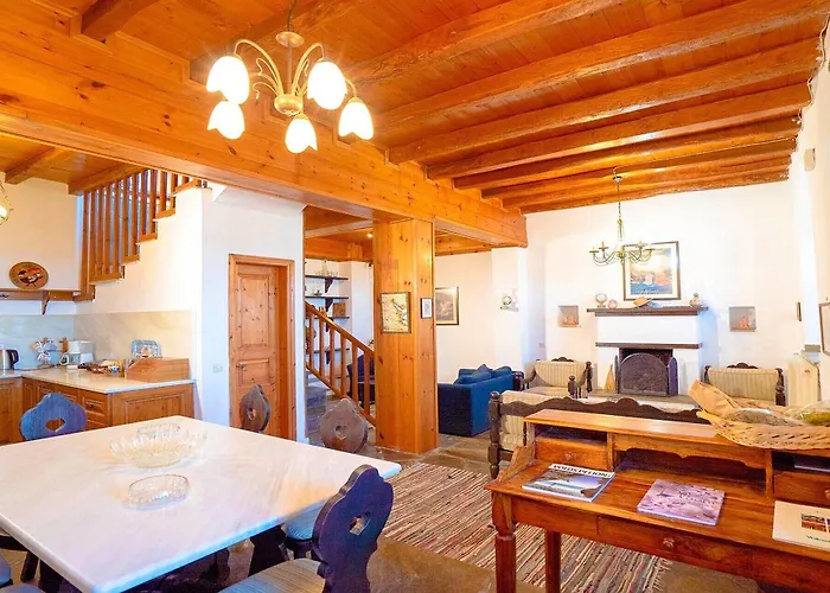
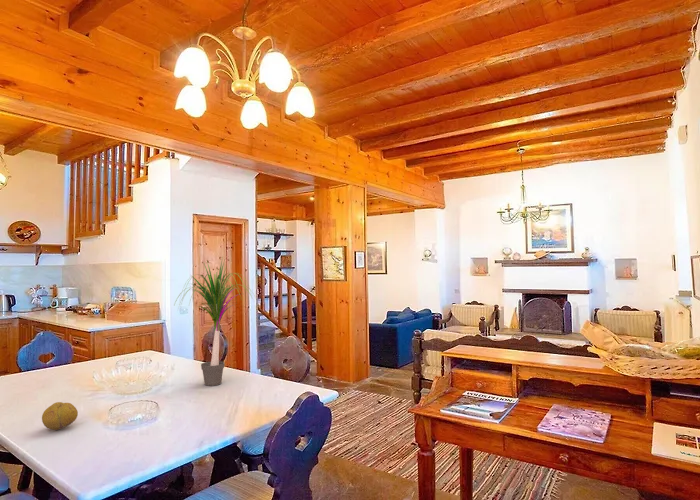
+ potted plant [173,255,259,387]
+ fruit [41,401,79,431]
